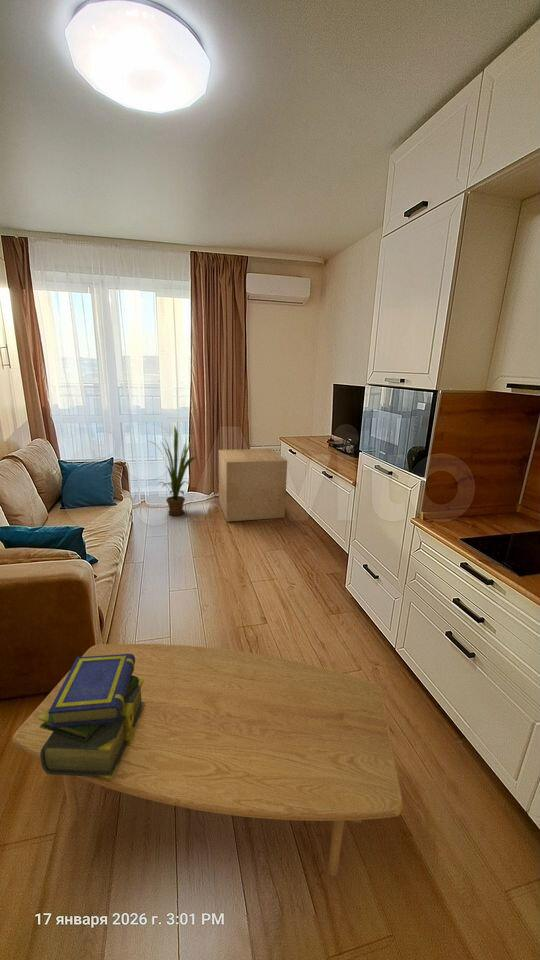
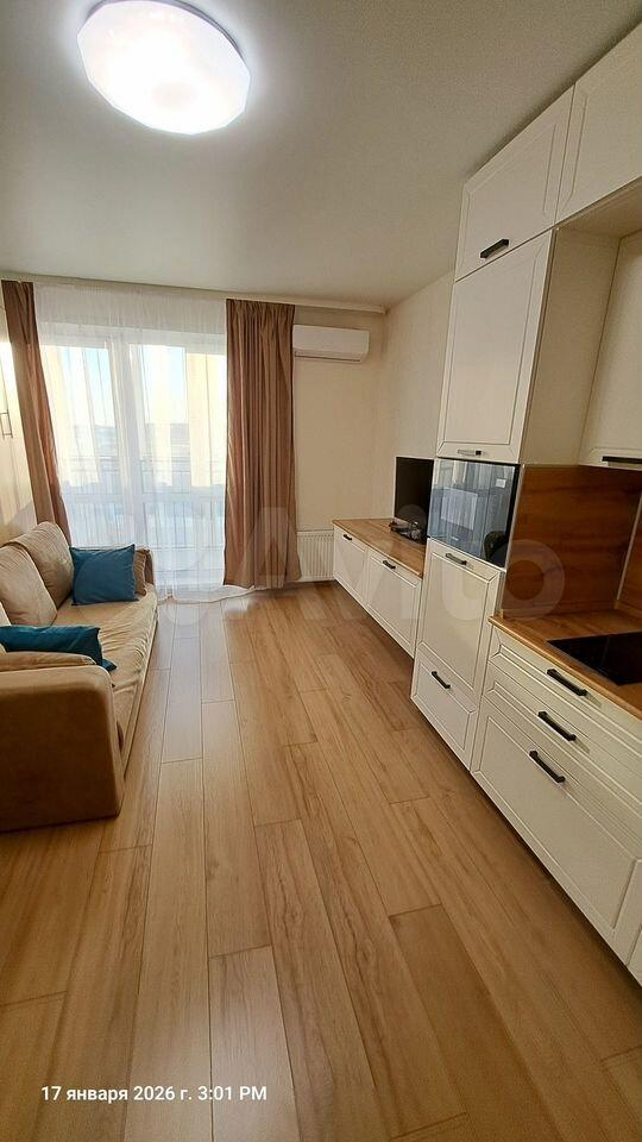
- house plant [147,425,198,517]
- stack of books [39,654,145,778]
- cardboard box [218,448,288,522]
- coffee table [11,643,404,878]
